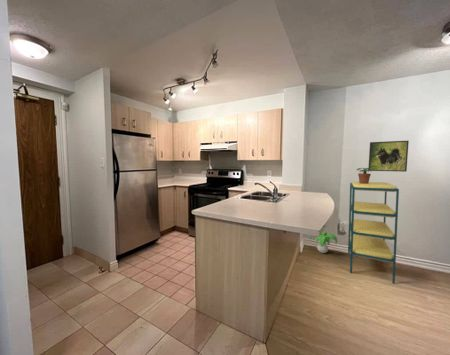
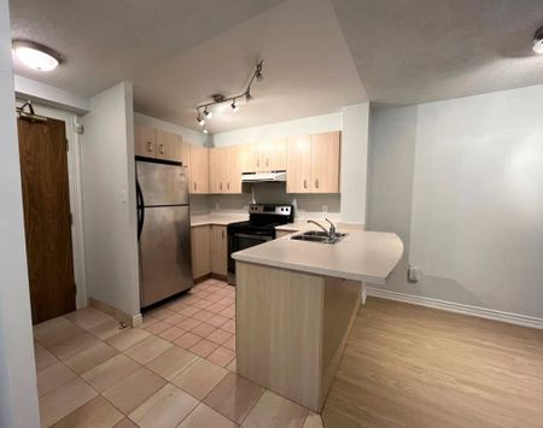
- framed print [367,140,410,173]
- shelving unit [347,181,400,285]
- decorative plant [308,231,338,254]
- potted plant [356,167,373,184]
